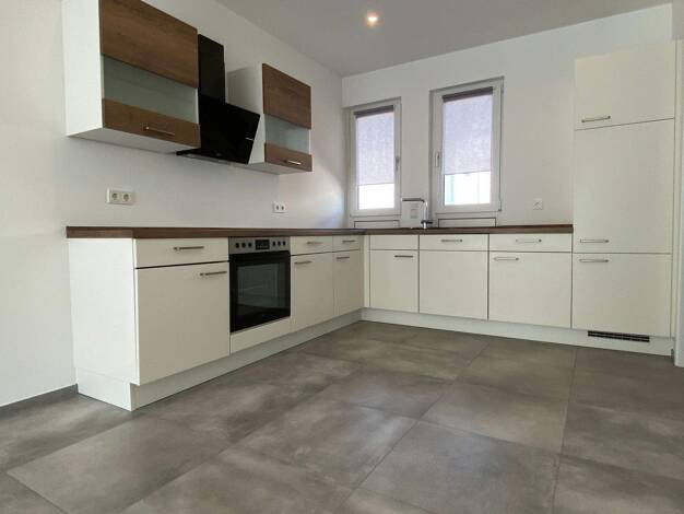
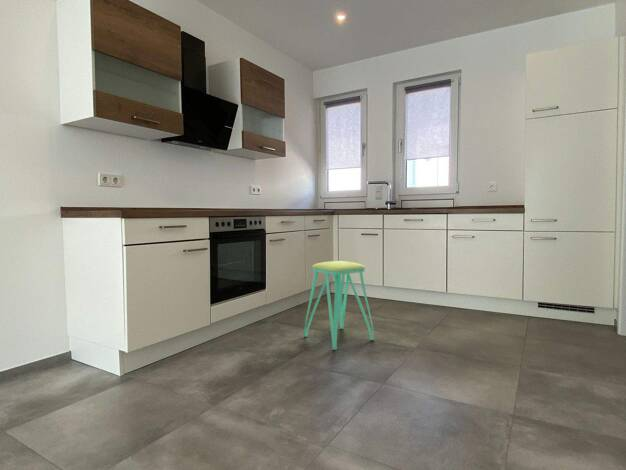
+ stool [303,260,375,351]
